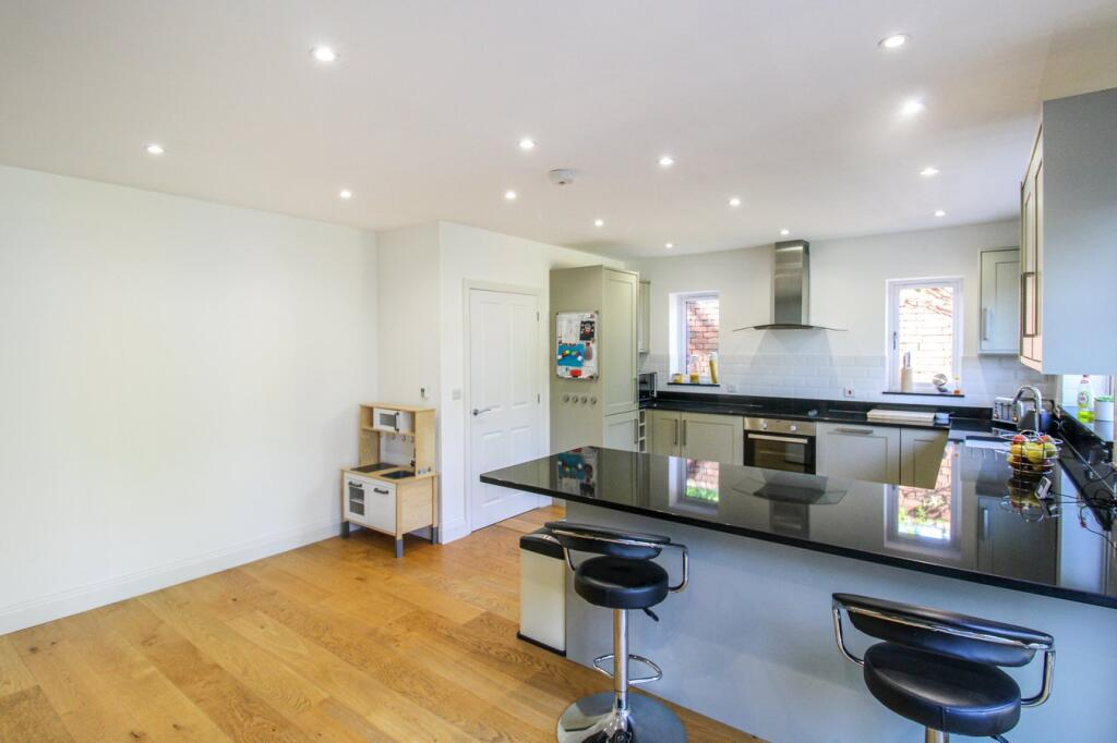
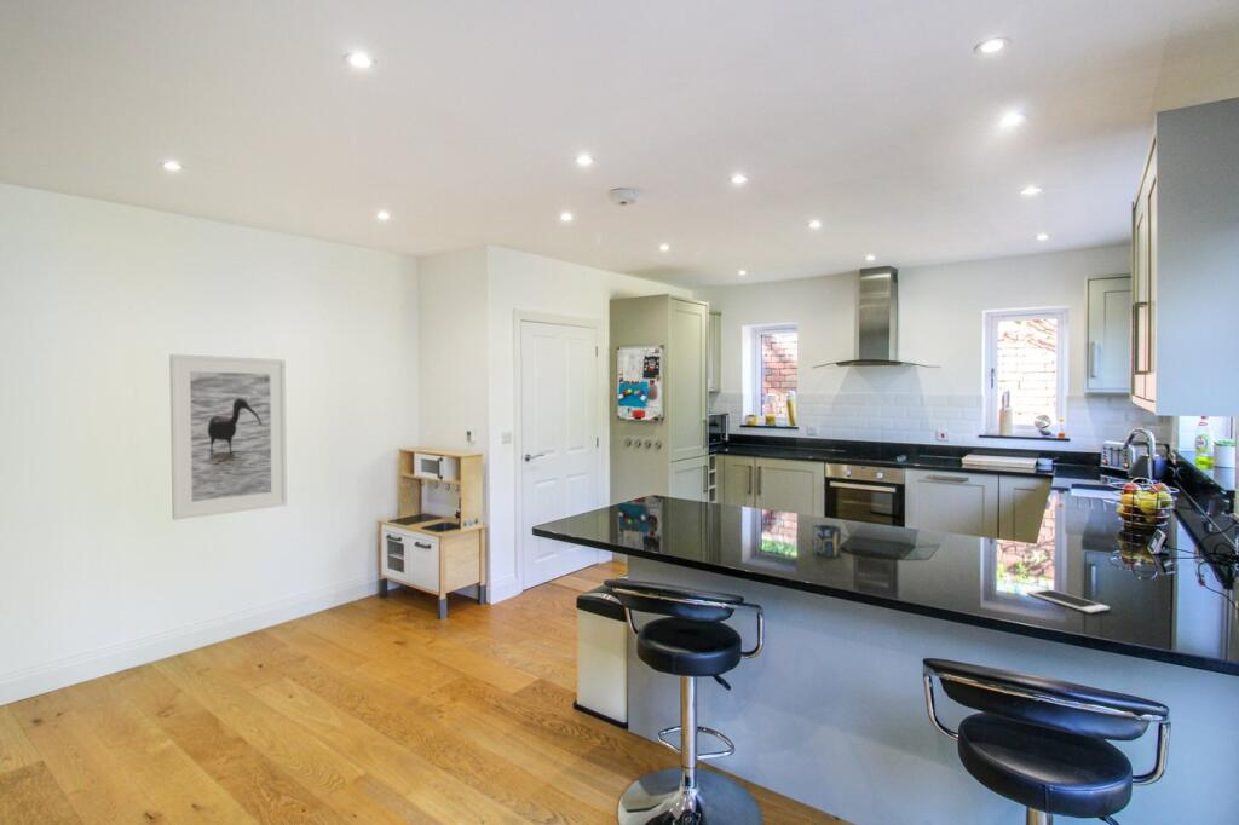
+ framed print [168,353,288,521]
+ cell phone [1026,588,1111,613]
+ cup [811,524,842,559]
